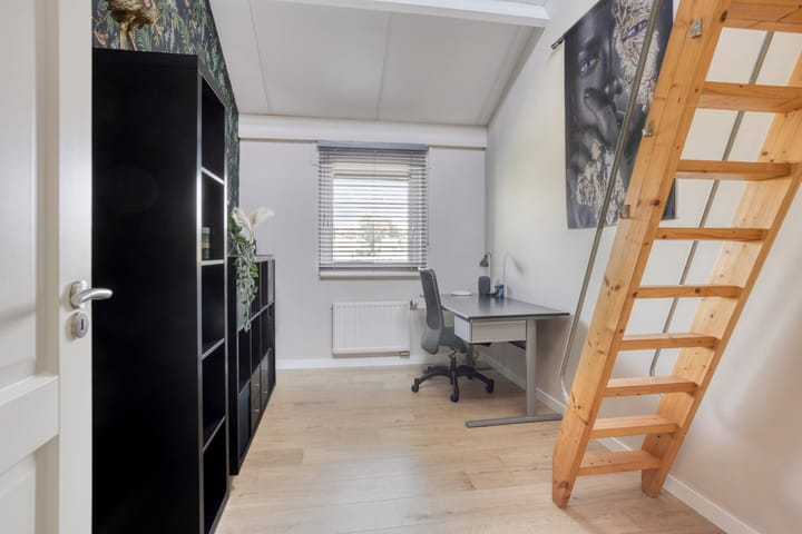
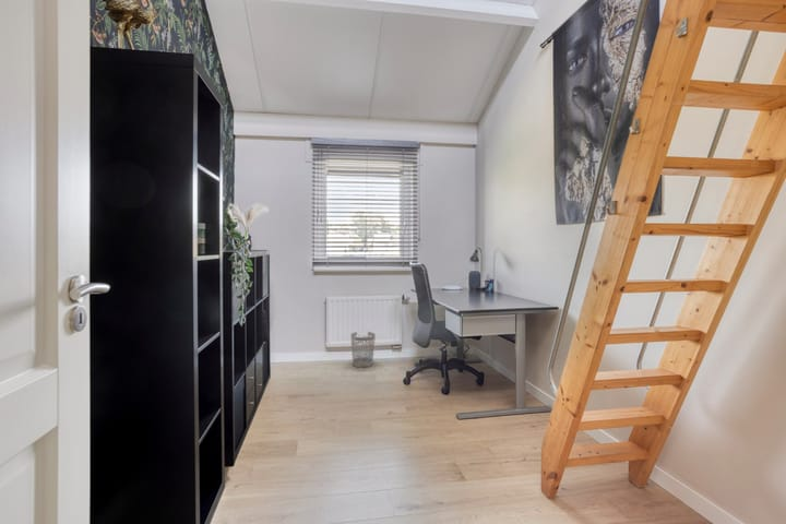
+ wastebasket [349,331,377,368]
